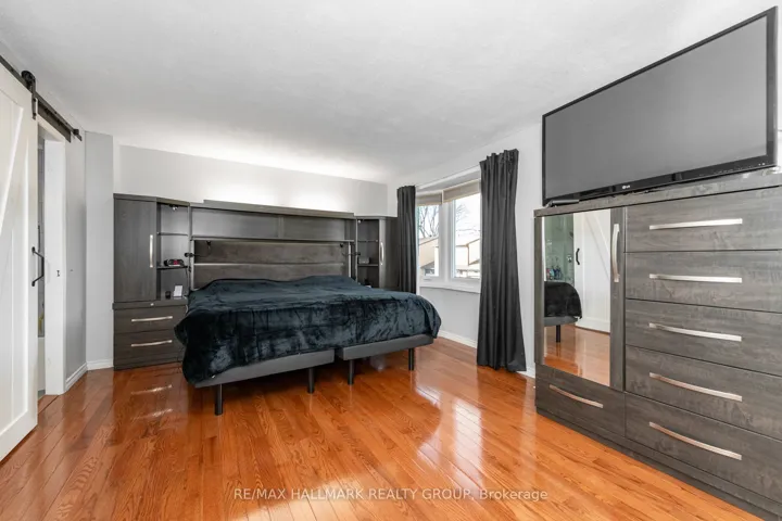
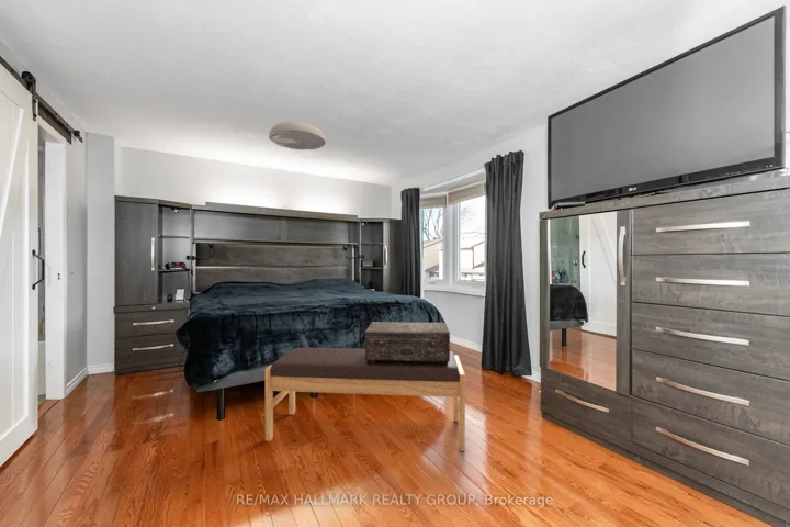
+ decorative box [364,321,451,366]
+ bench [264,347,466,452]
+ ceiling light [268,121,327,150]
